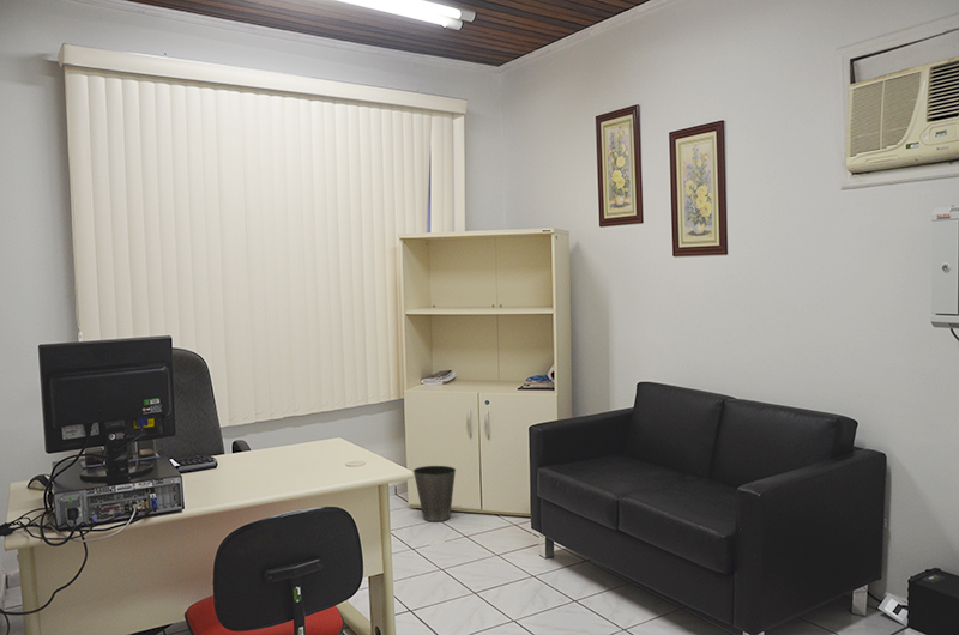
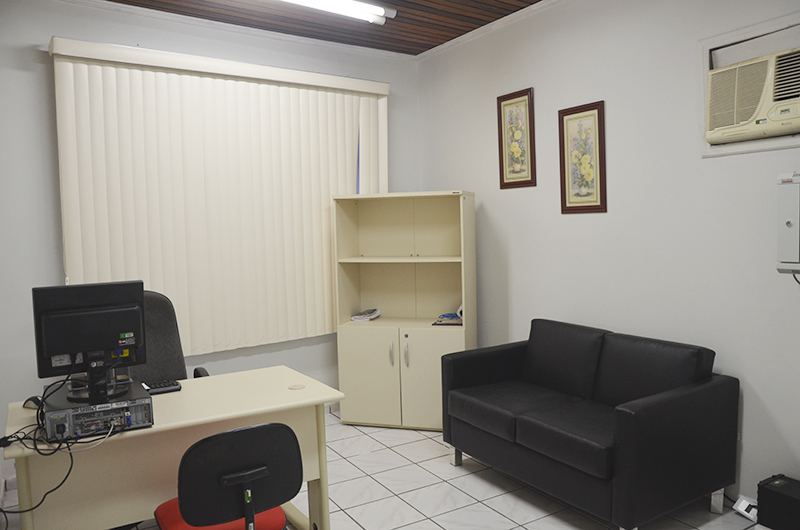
- waste basket [412,465,457,522]
